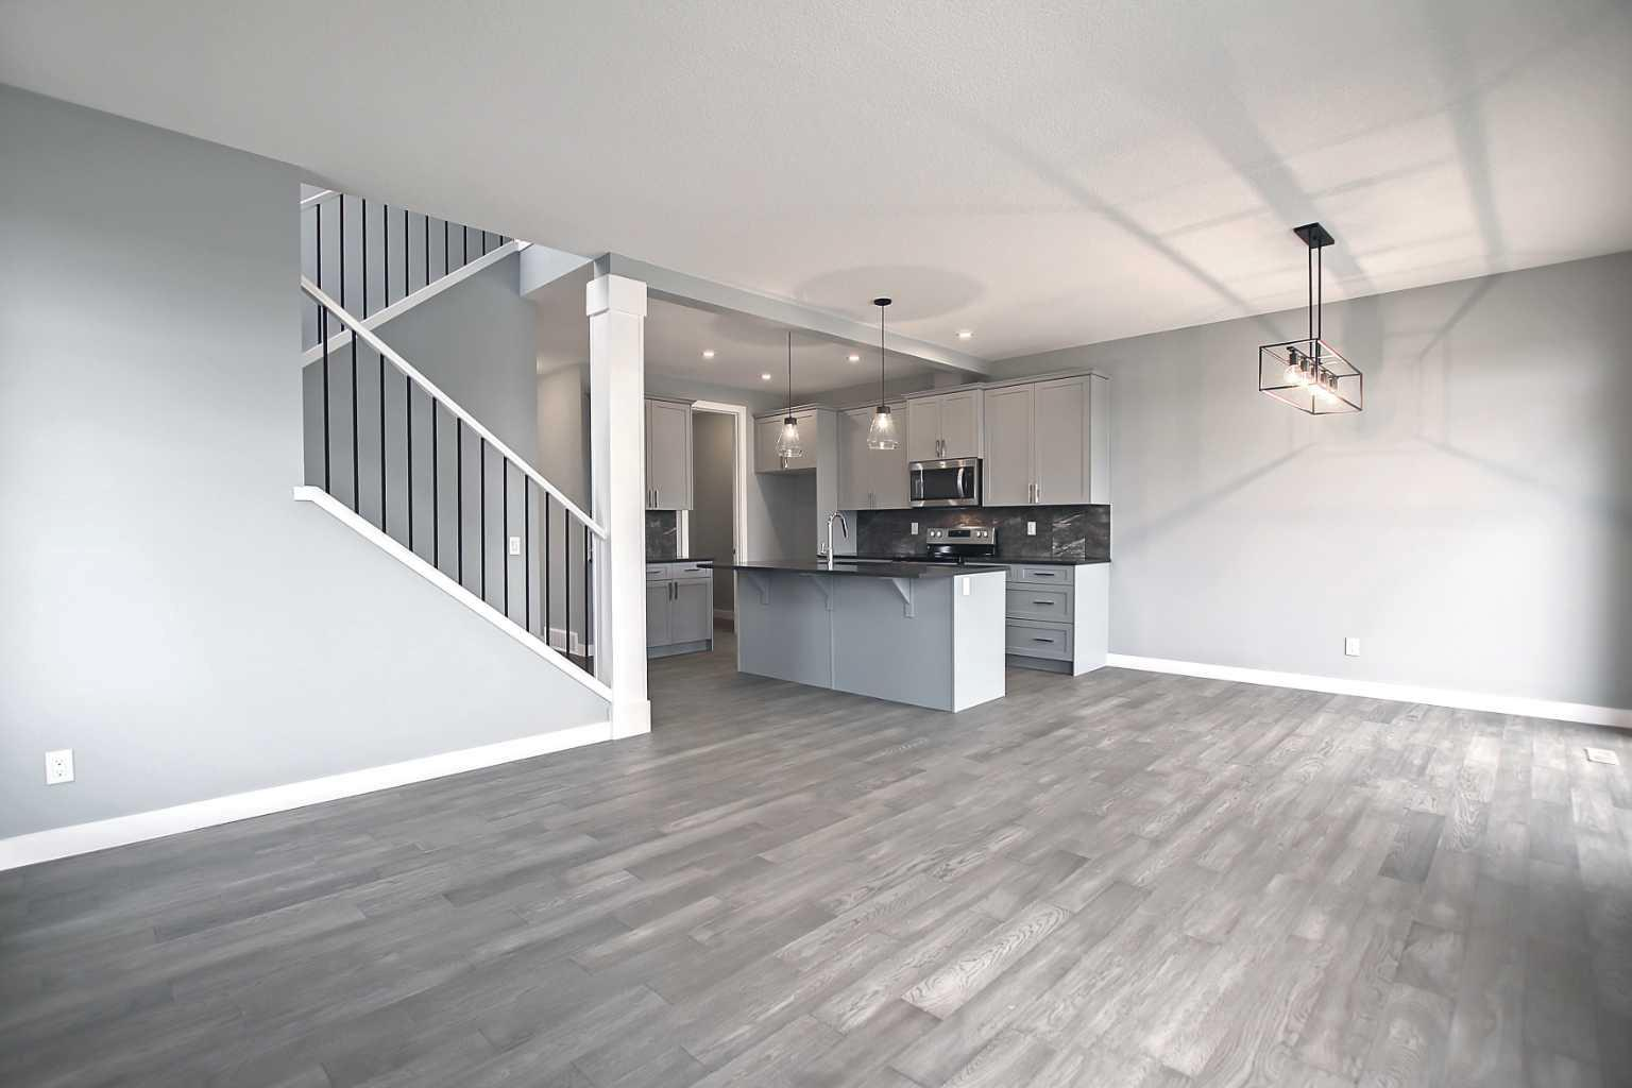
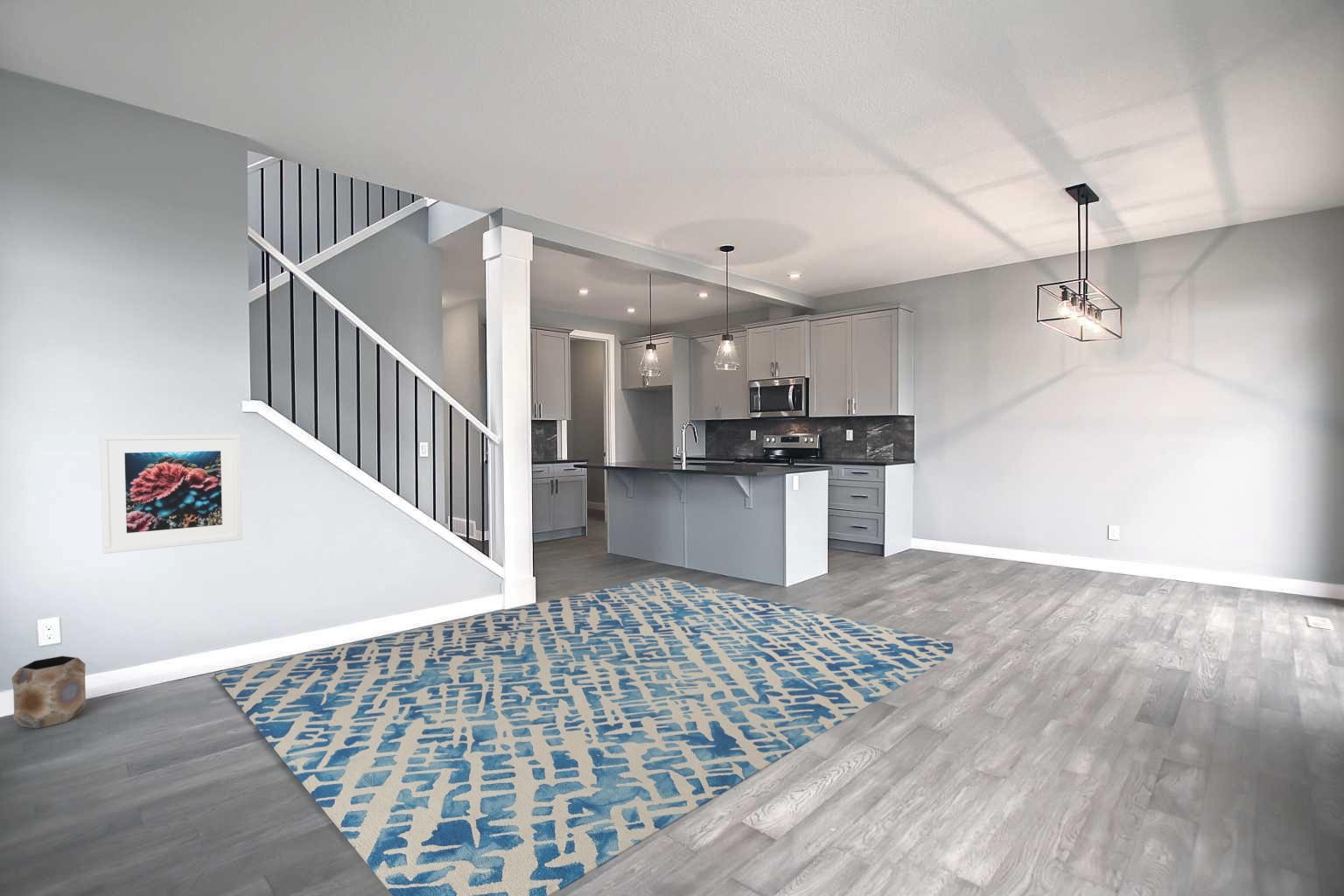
+ planter [11,655,87,730]
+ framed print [99,433,243,555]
+ rug [214,576,955,896]
